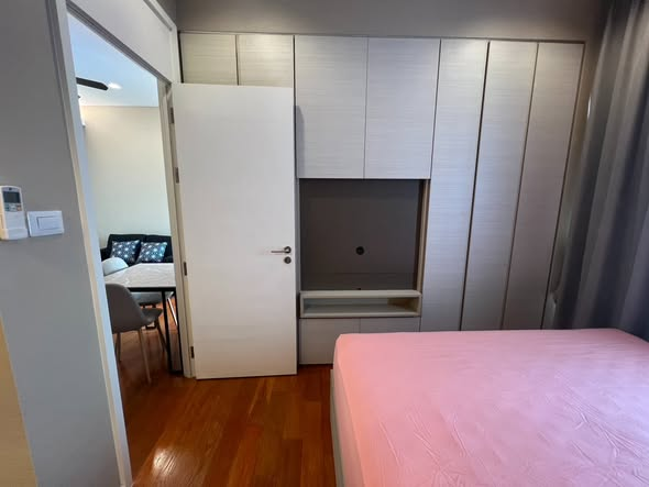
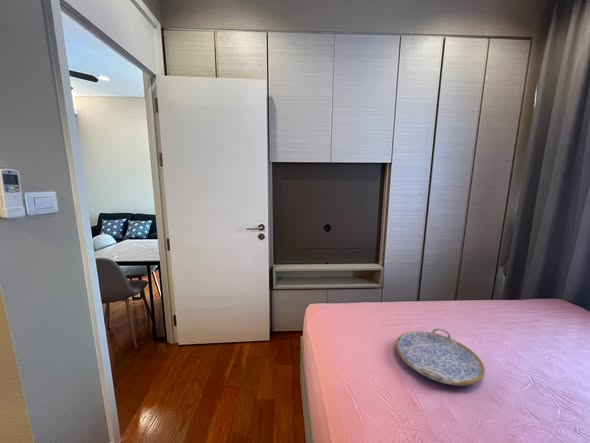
+ serving tray [395,327,486,386]
